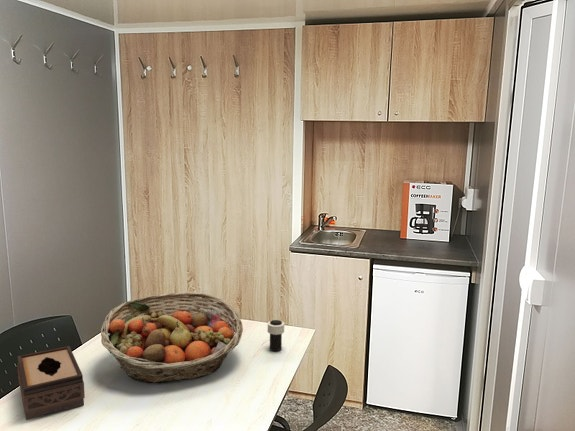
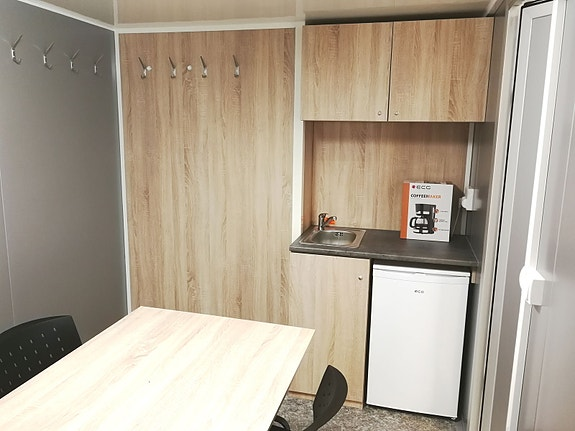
- fruit basket [100,291,244,385]
- cup [266,319,285,352]
- tissue box [16,345,85,421]
